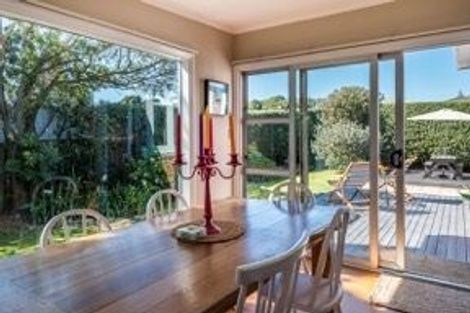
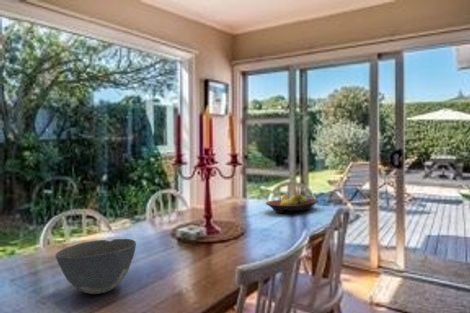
+ bowl [55,238,137,295]
+ fruit bowl [265,192,320,214]
